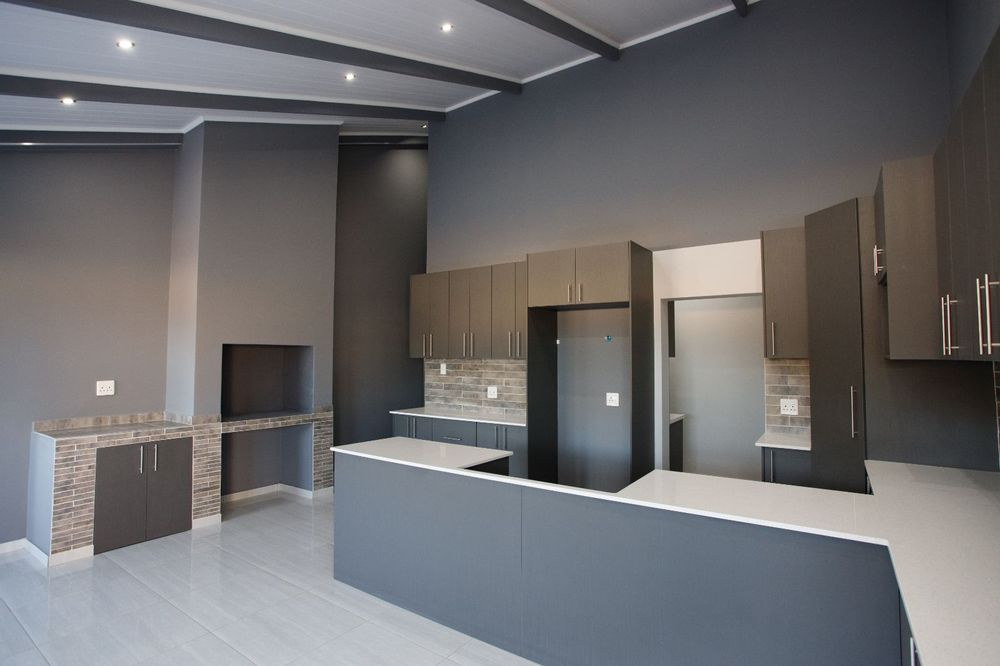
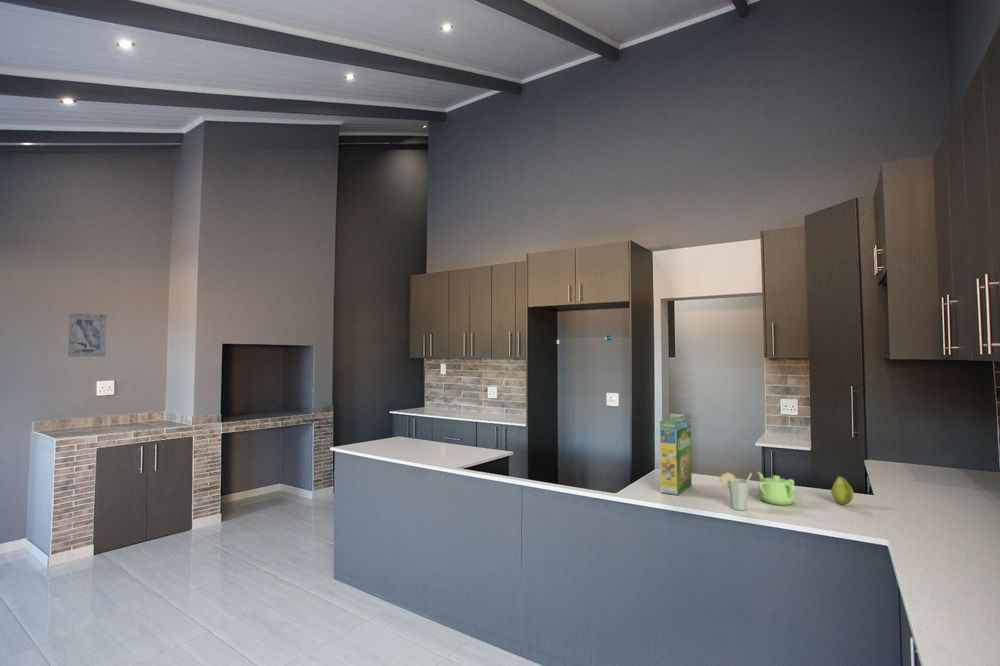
+ wall art [67,312,107,358]
+ cereal box [658,416,693,496]
+ teapot [756,471,797,506]
+ fruit [830,473,855,506]
+ cup [719,471,753,511]
